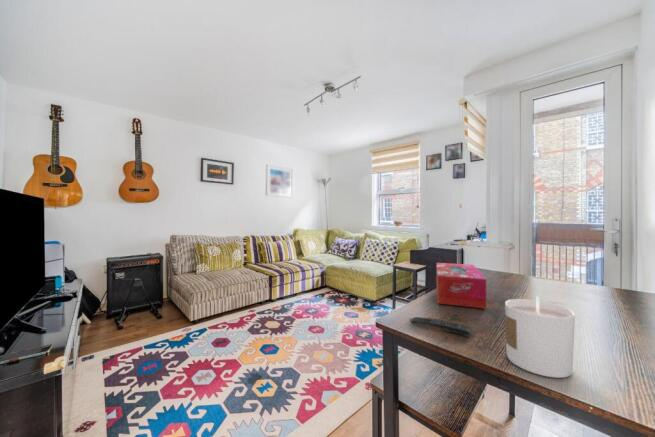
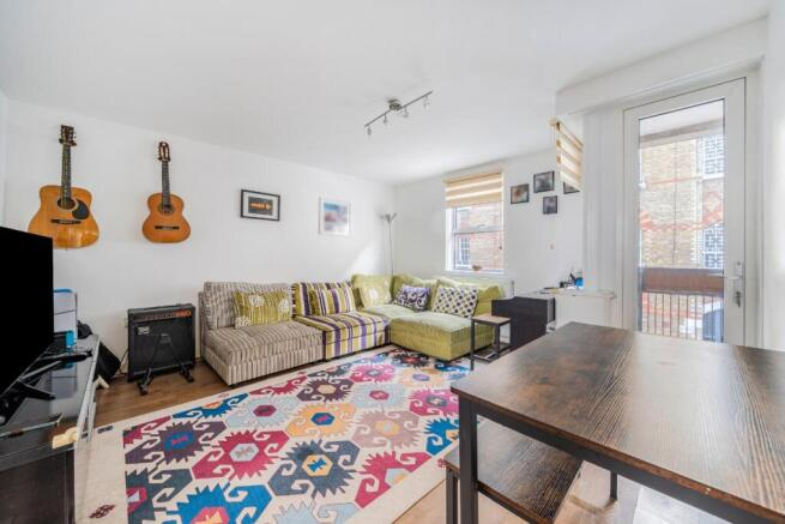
- remote control [408,316,472,338]
- candle [504,294,576,379]
- tissue box [435,262,487,310]
